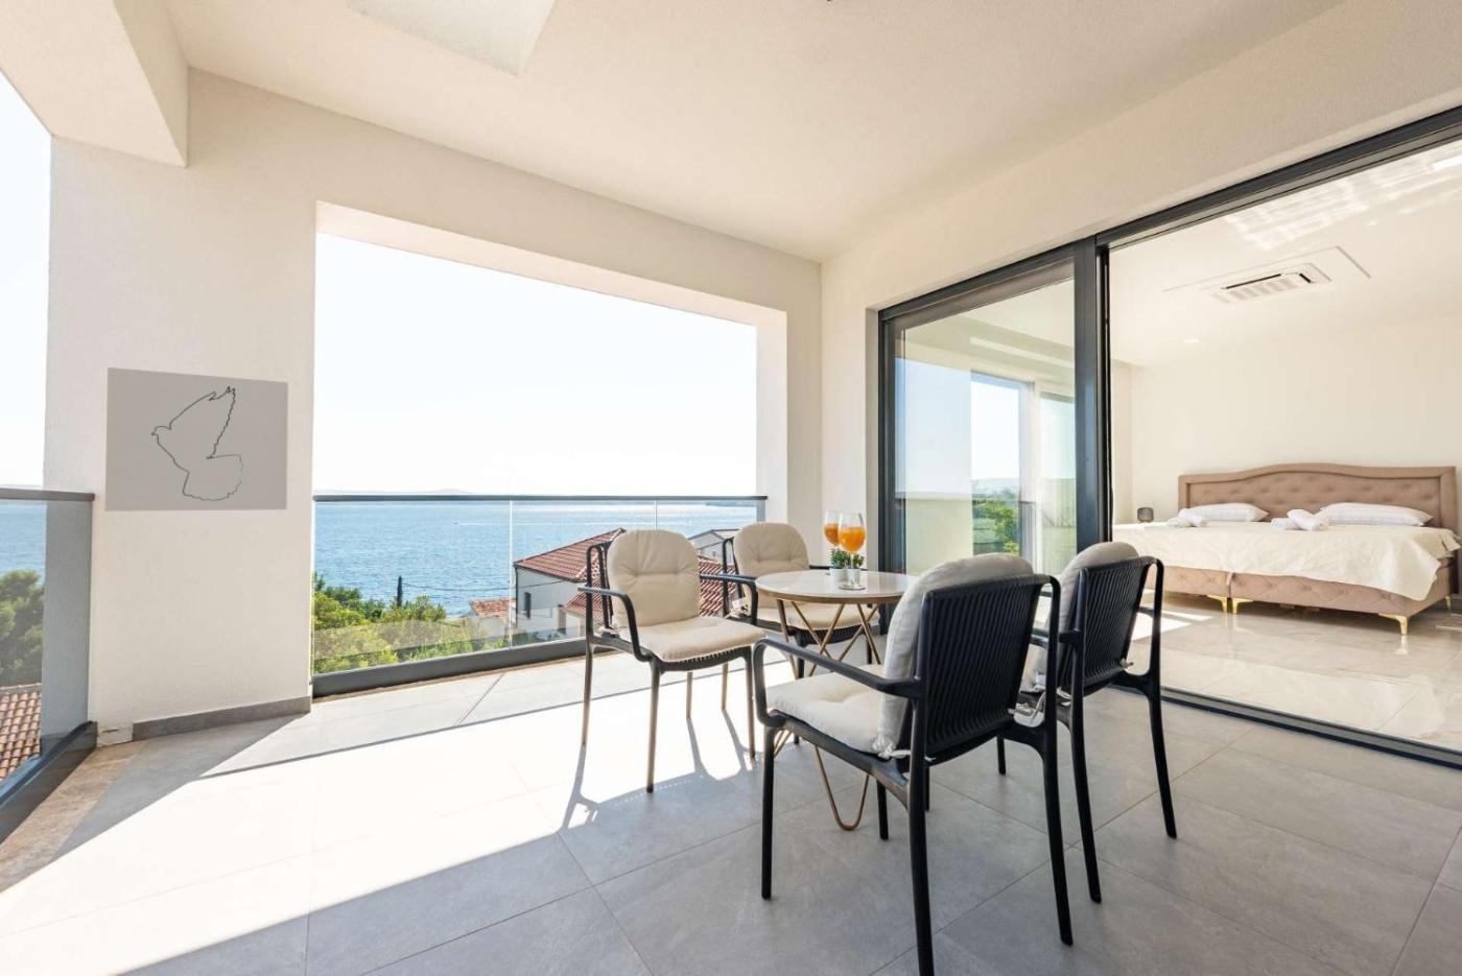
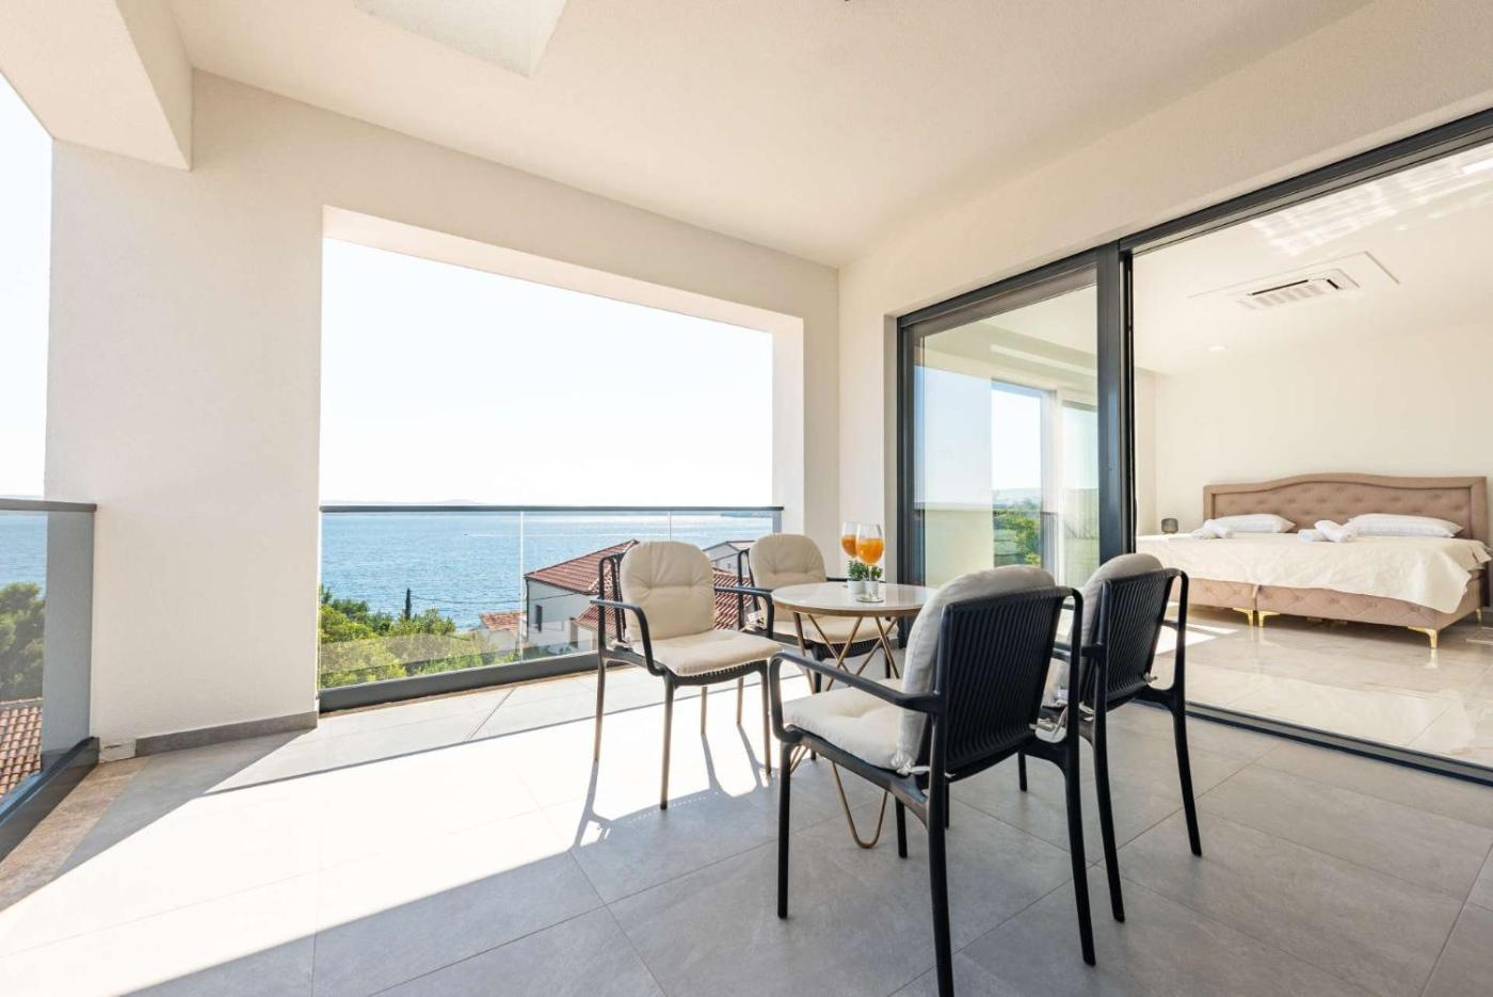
- wall art [105,366,290,513]
